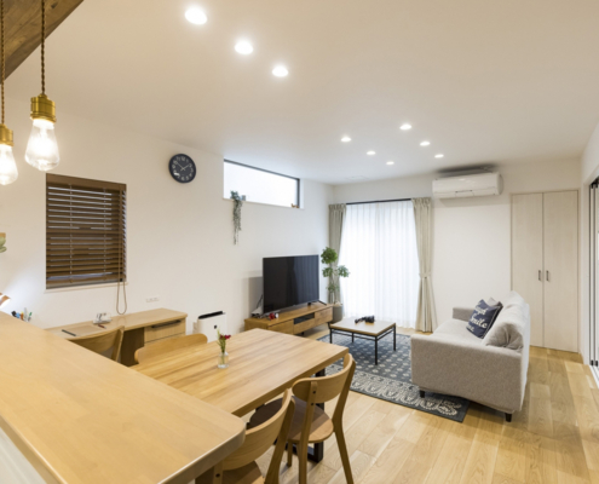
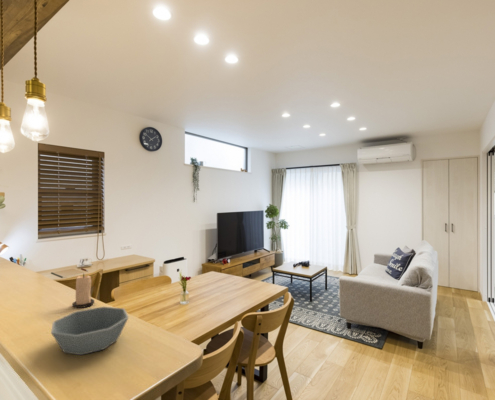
+ bowl [50,306,130,356]
+ candle [71,273,95,309]
